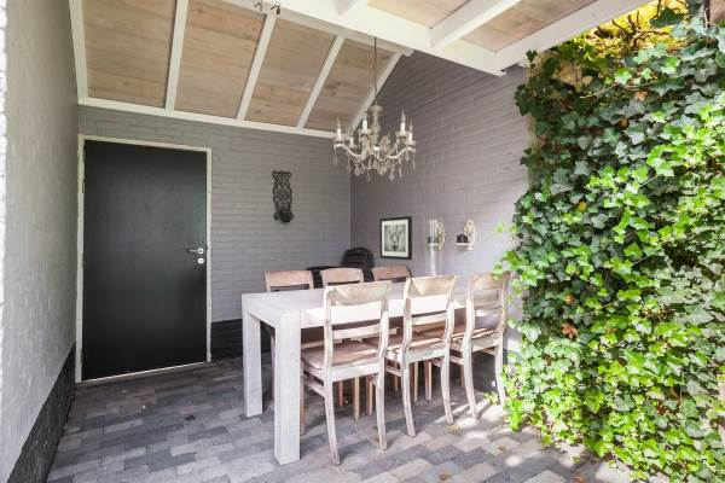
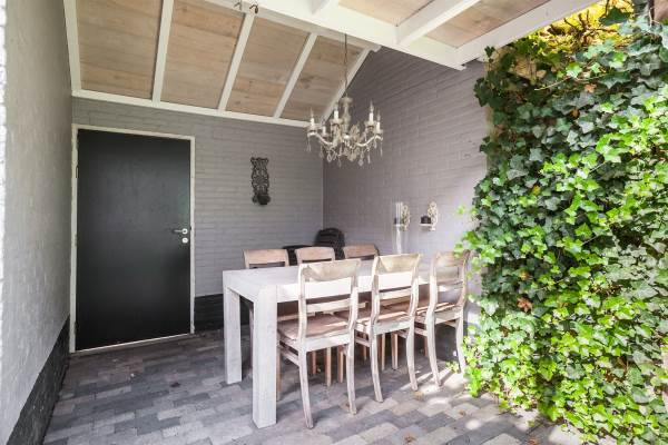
- wall art [378,215,413,261]
